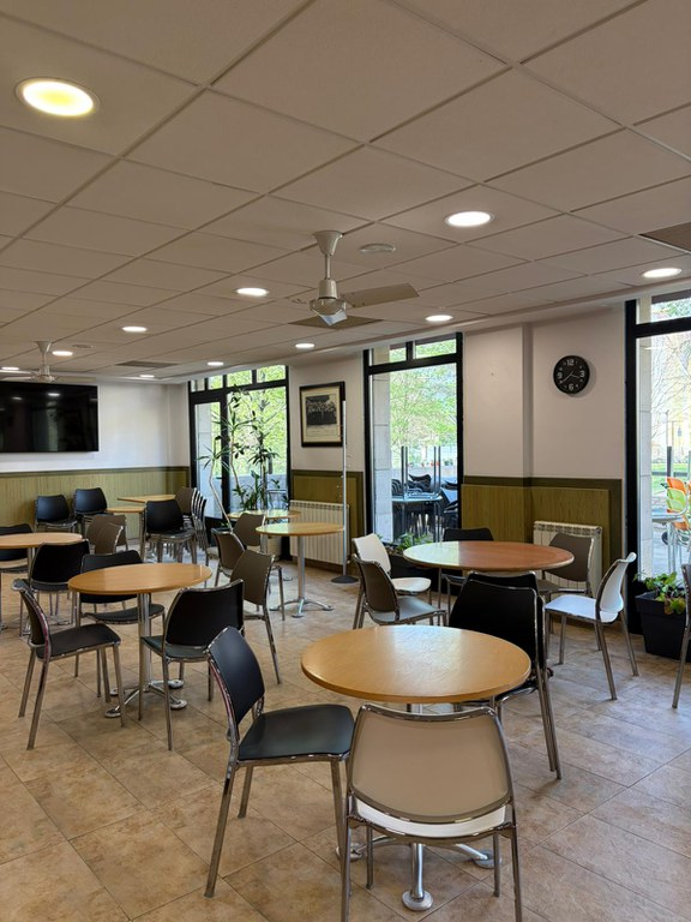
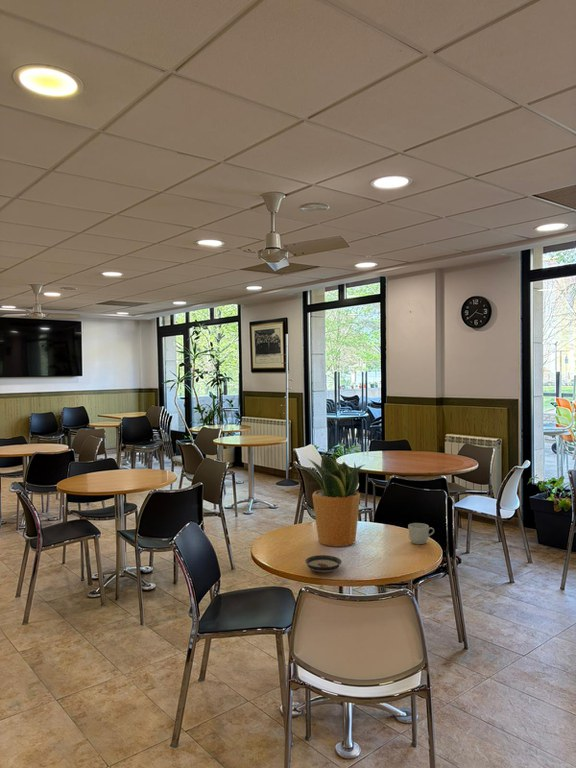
+ mug [407,522,435,545]
+ potted plant [295,453,365,548]
+ saucer [304,554,343,574]
